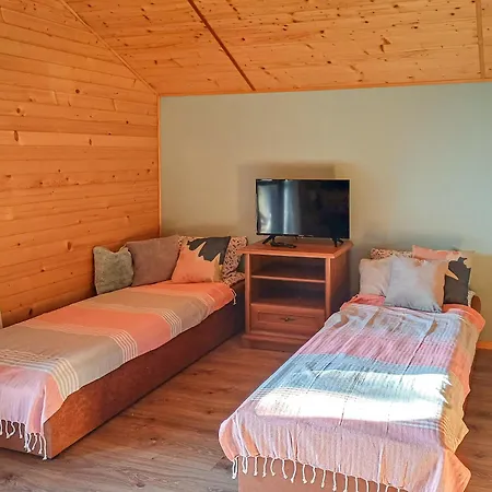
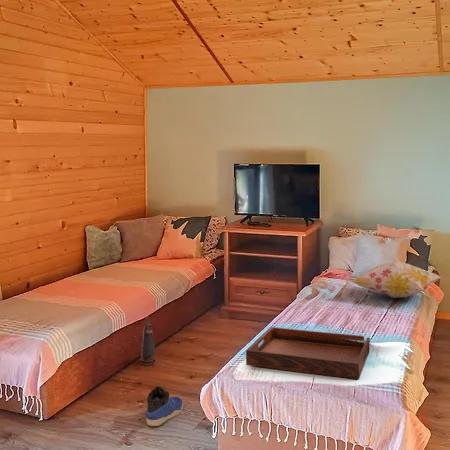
+ lantern [138,315,157,366]
+ serving tray [245,326,371,380]
+ decorative pillow [349,260,443,299]
+ sneaker [146,385,184,427]
